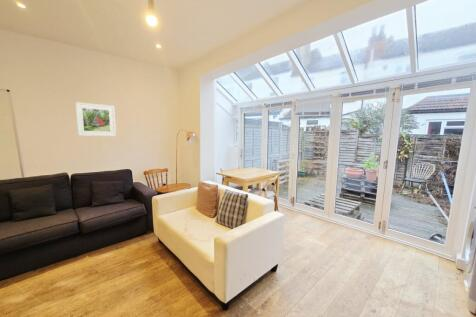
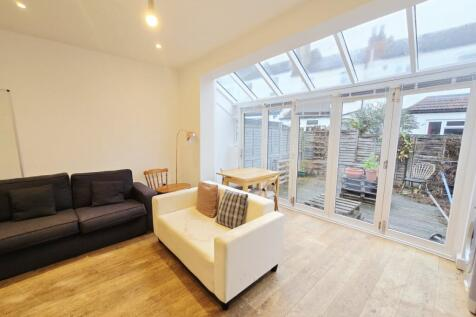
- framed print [74,101,117,137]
